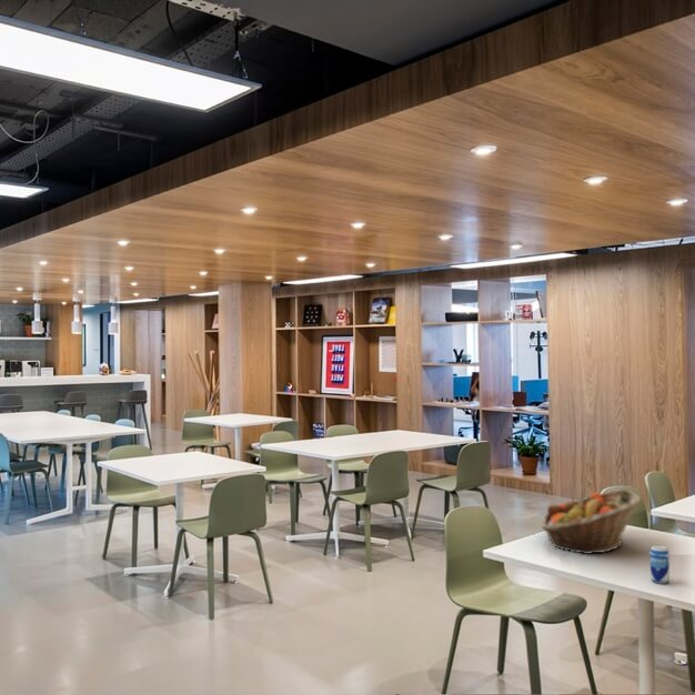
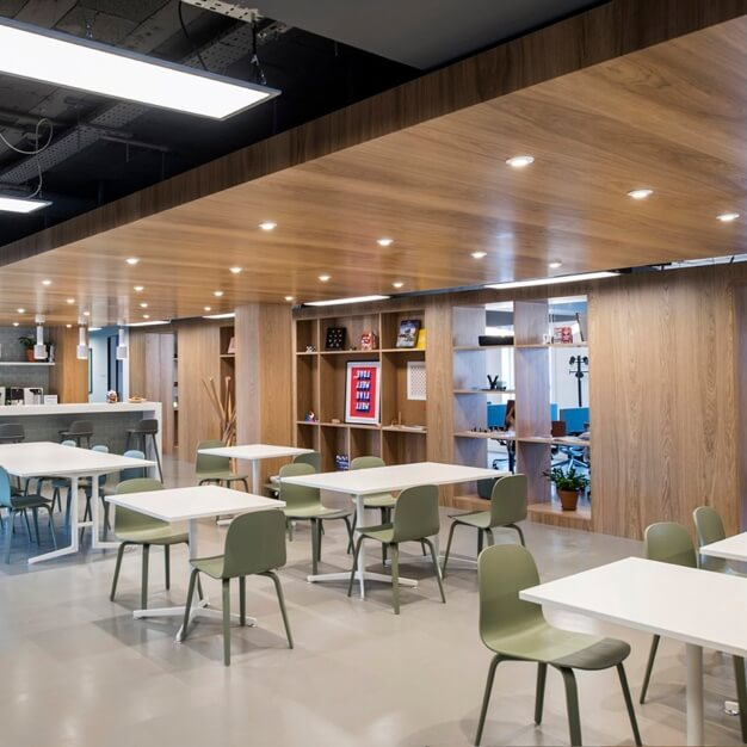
- beverage can [649,544,671,585]
- fruit basket [540,488,642,555]
